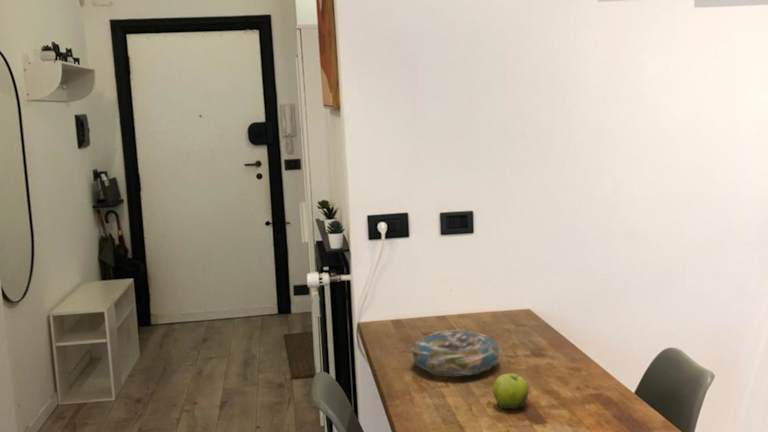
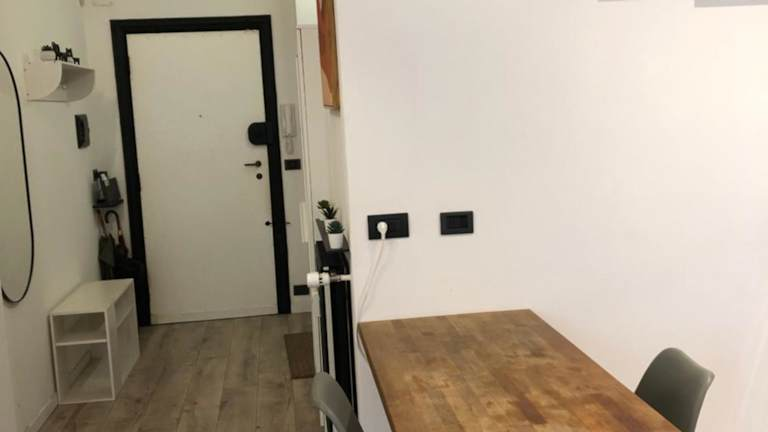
- decorative bowl [410,329,502,378]
- fruit [492,373,530,410]
